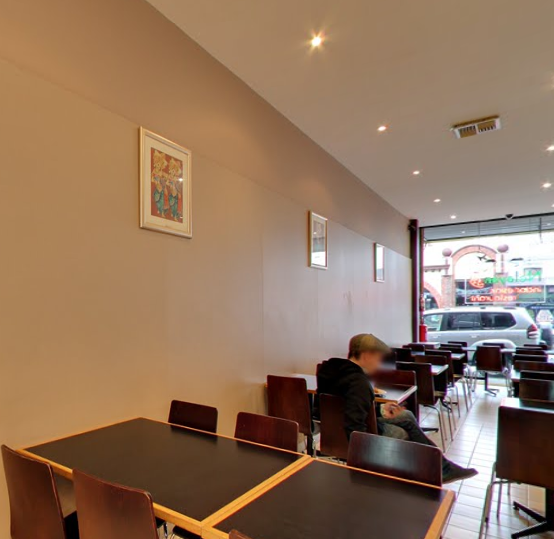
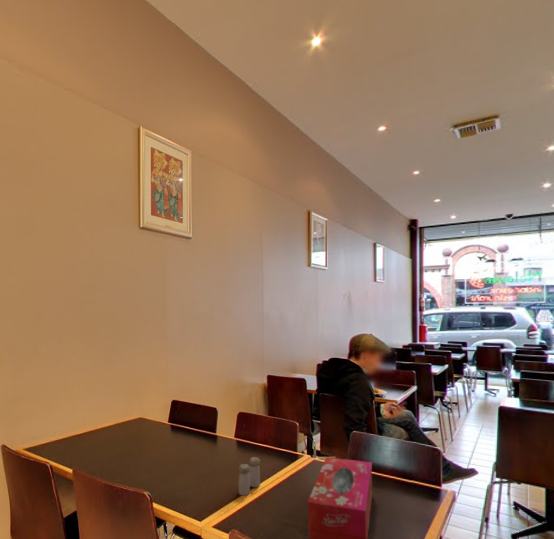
+ salt and pepper shaker [238,456,261,496]
+ tissue box [307,456,373,539]
